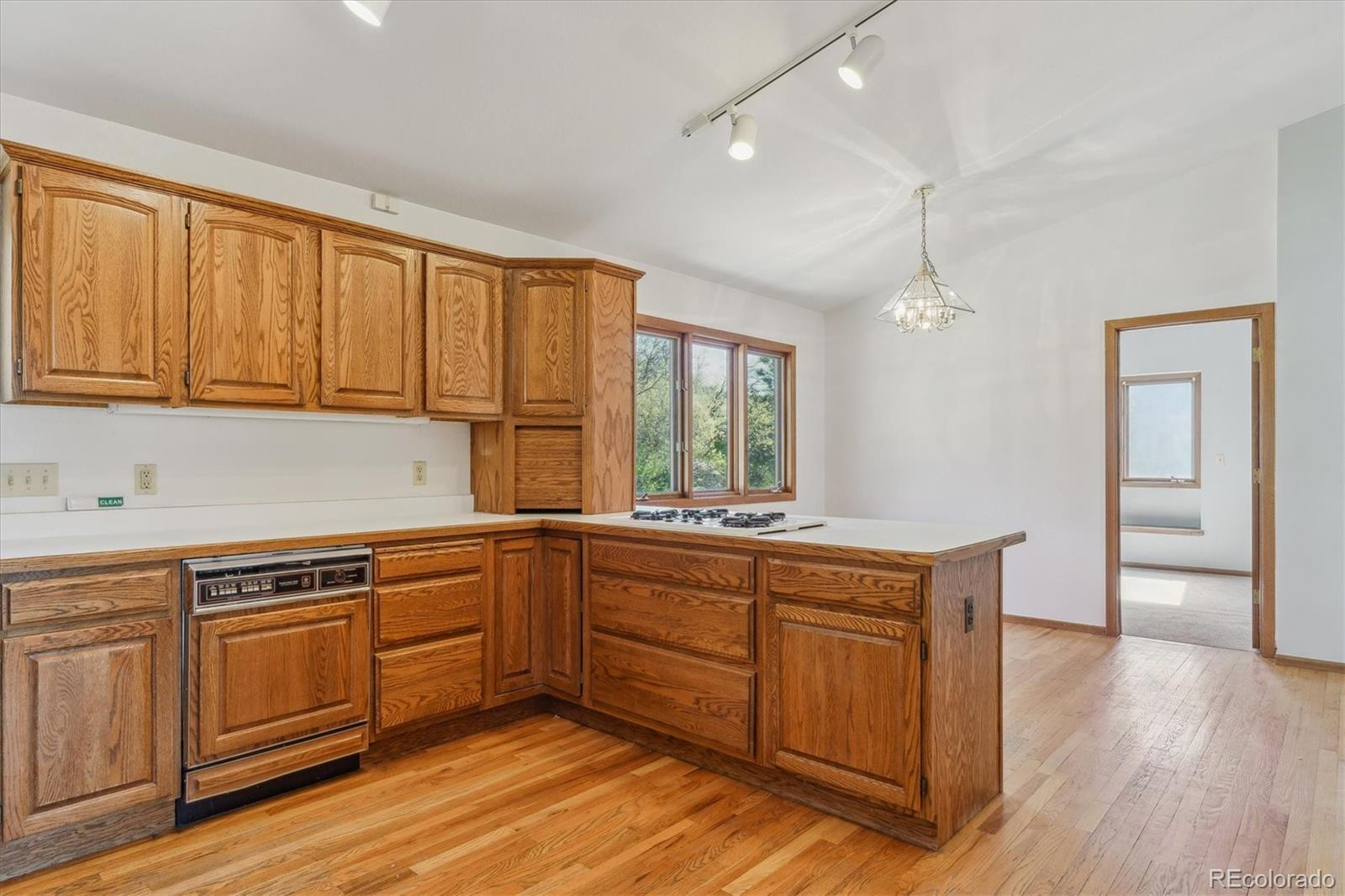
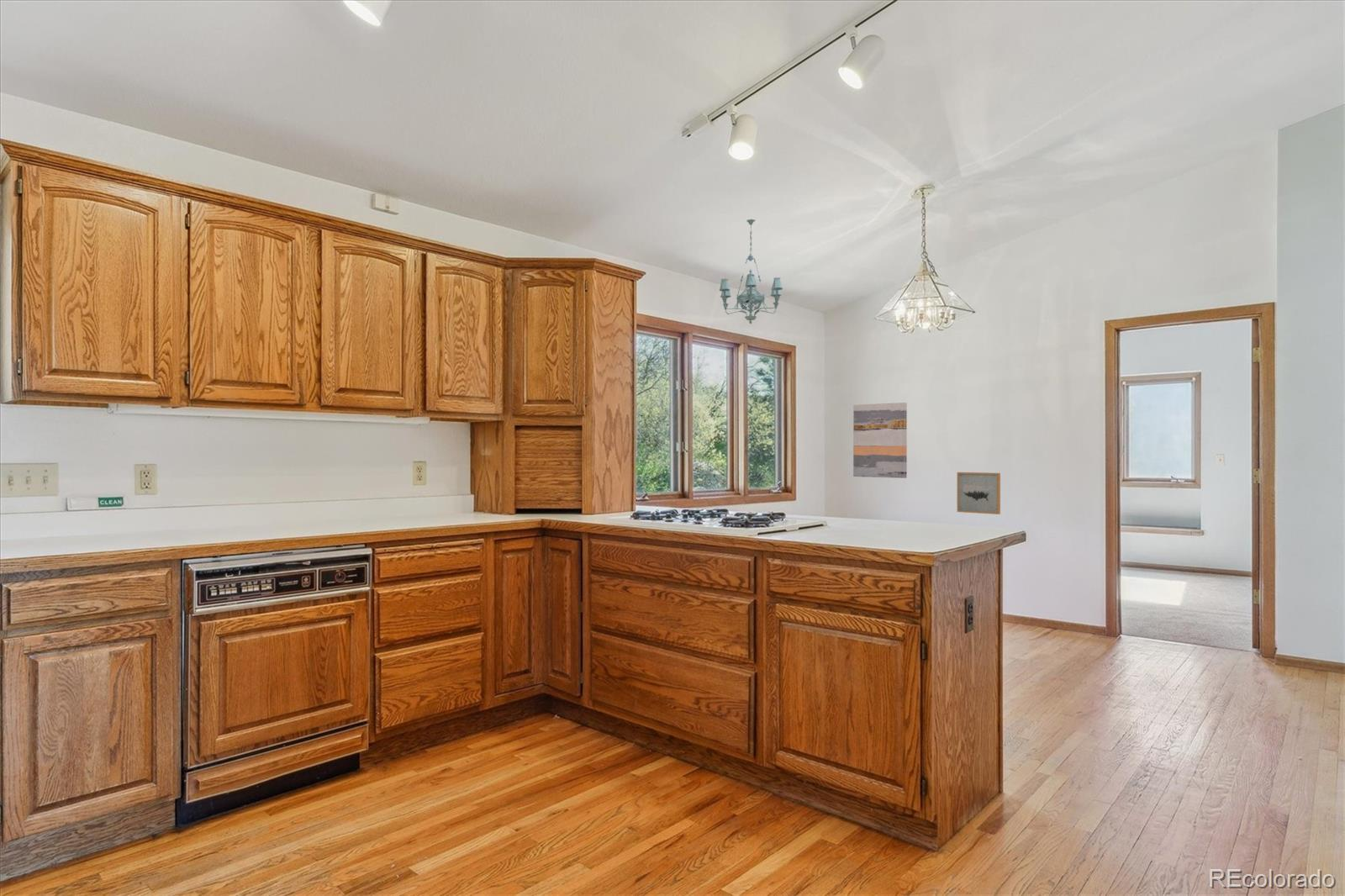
+ wall art [956,472,1001,515]
+ chandelier [719,219,783,324]
+ wall art [852,402,908,479]
